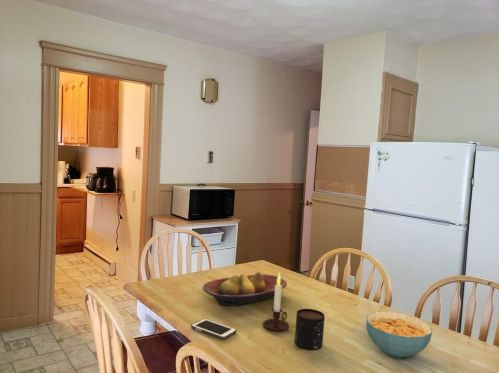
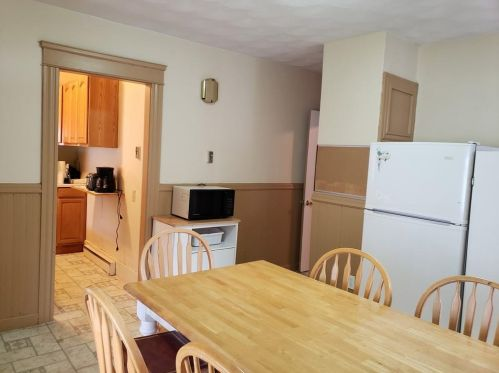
- cereal bowl [365,311,433,359]
- cell phone [190,318,237,340]
- candle [262,271,290,332]
- fruit bowl [201,271,288,307]
- mug [294,308,326,351]
